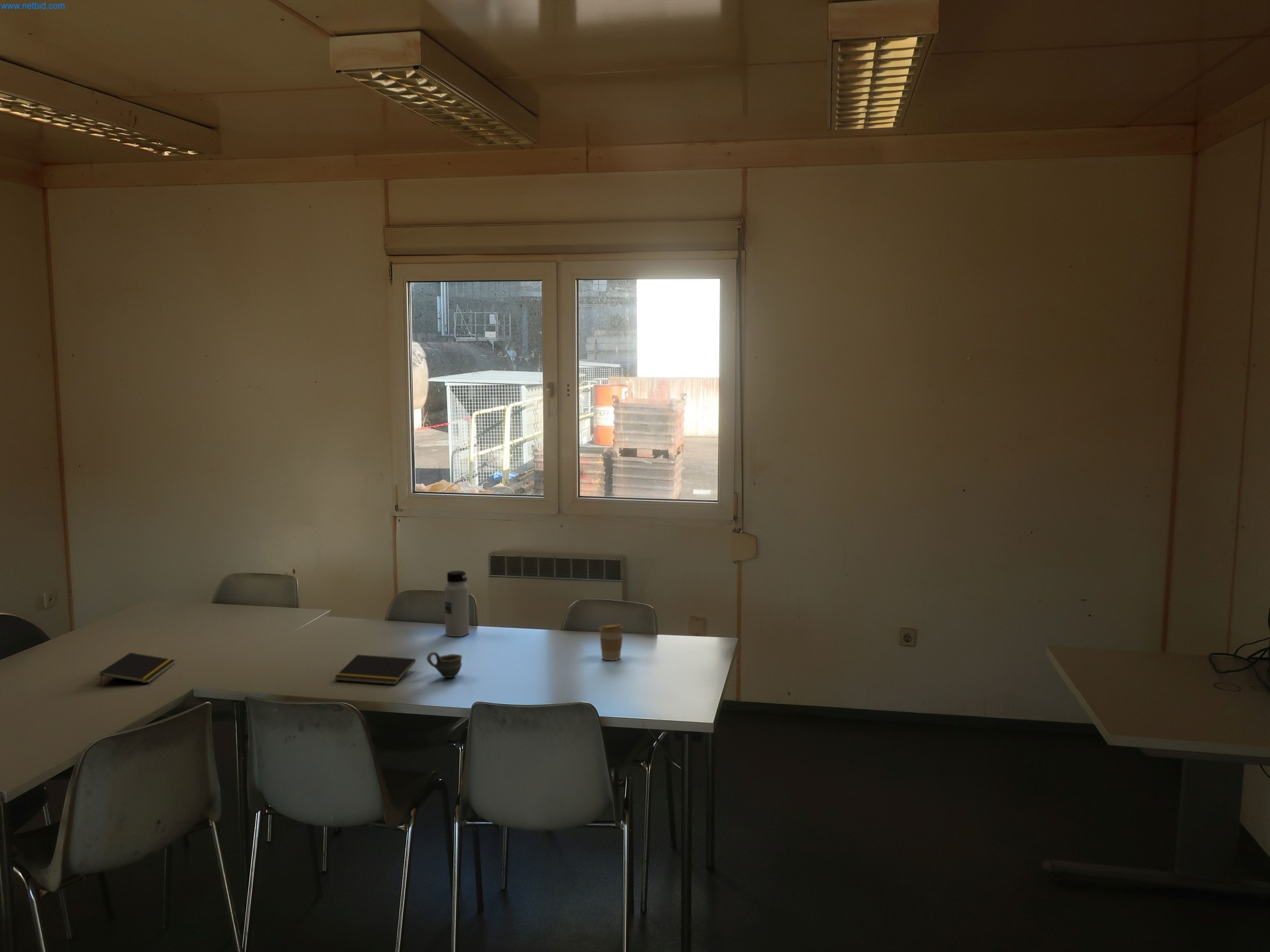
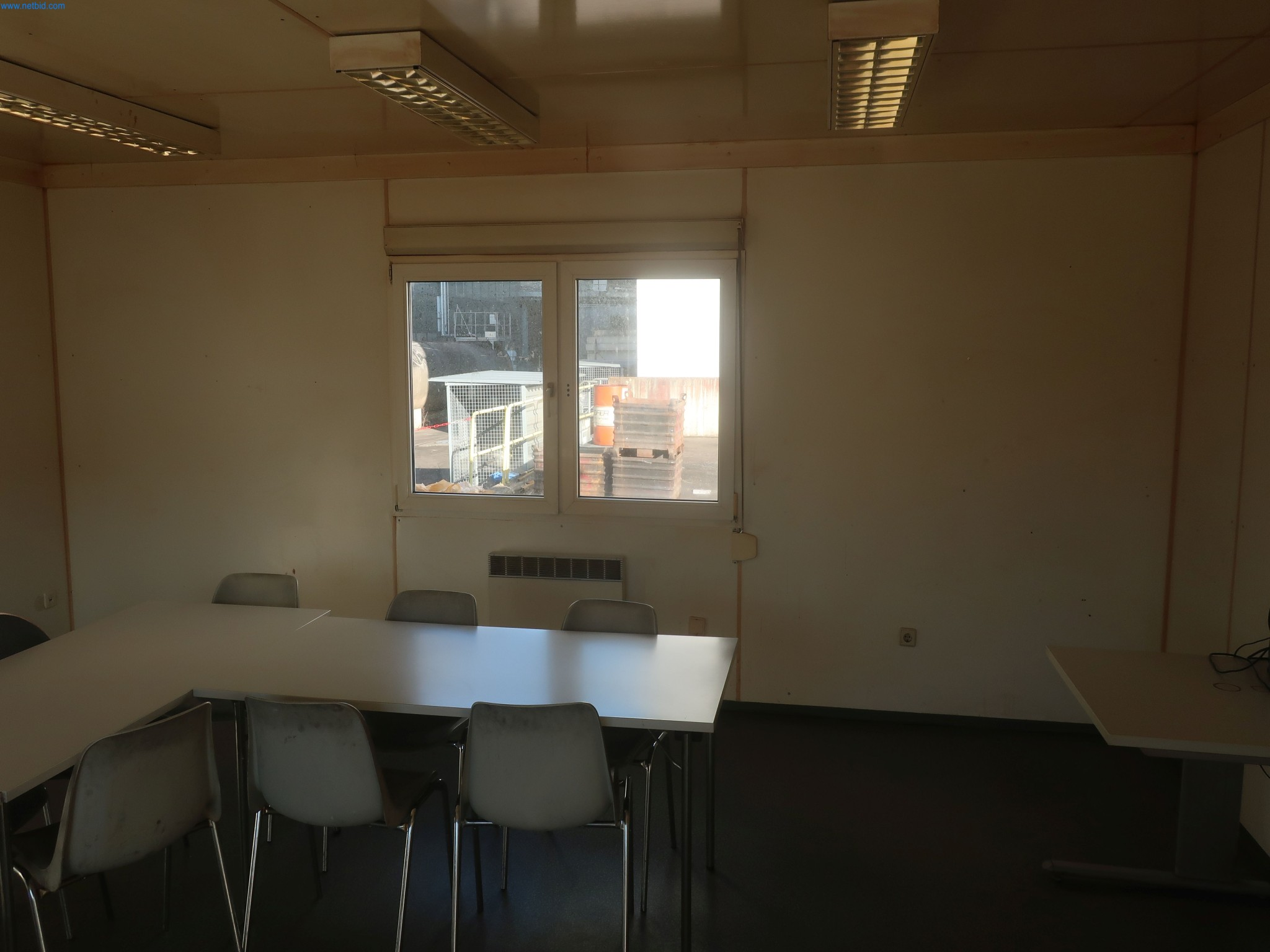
- cup [426,651,463,678]
- water bottle [444,570,469,637]
- notepad [99,652,176,685]
- coffee cup [598,623,624,661]
- notepad [334,654,416,685]
